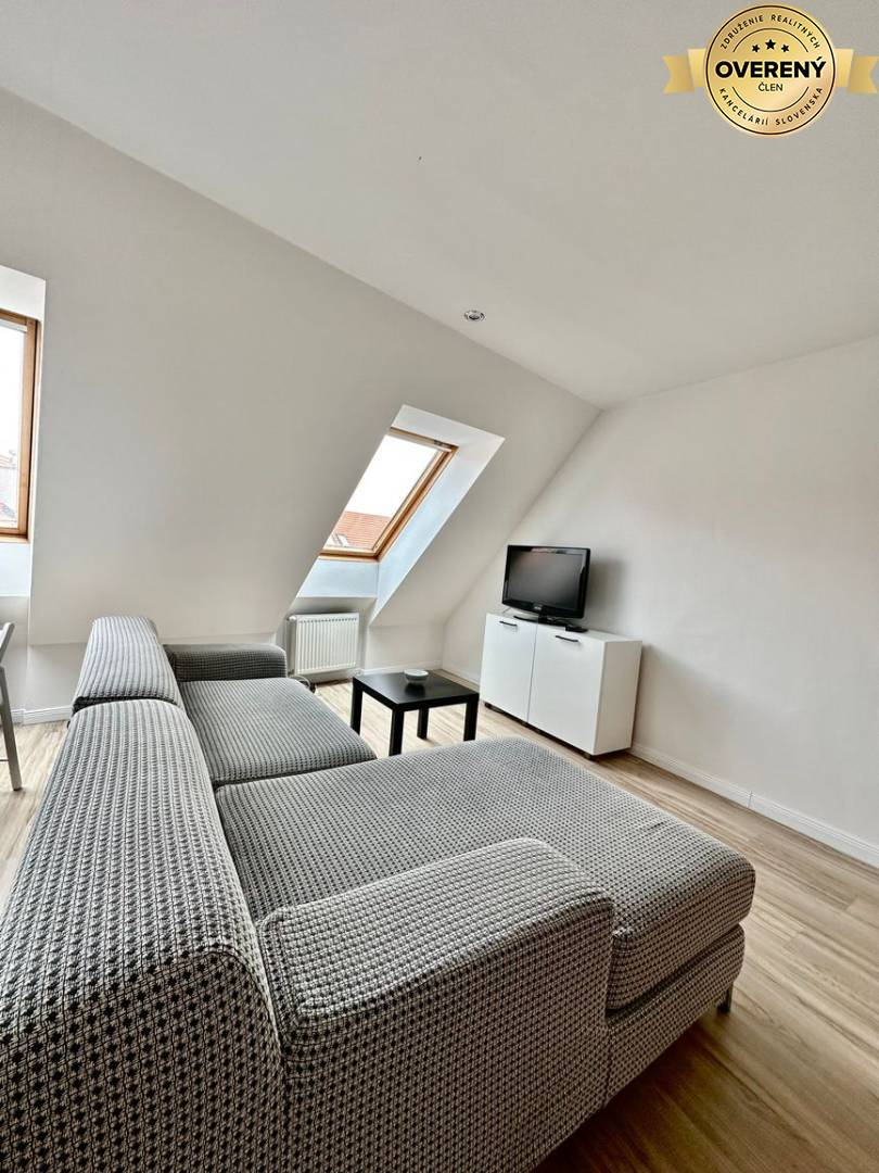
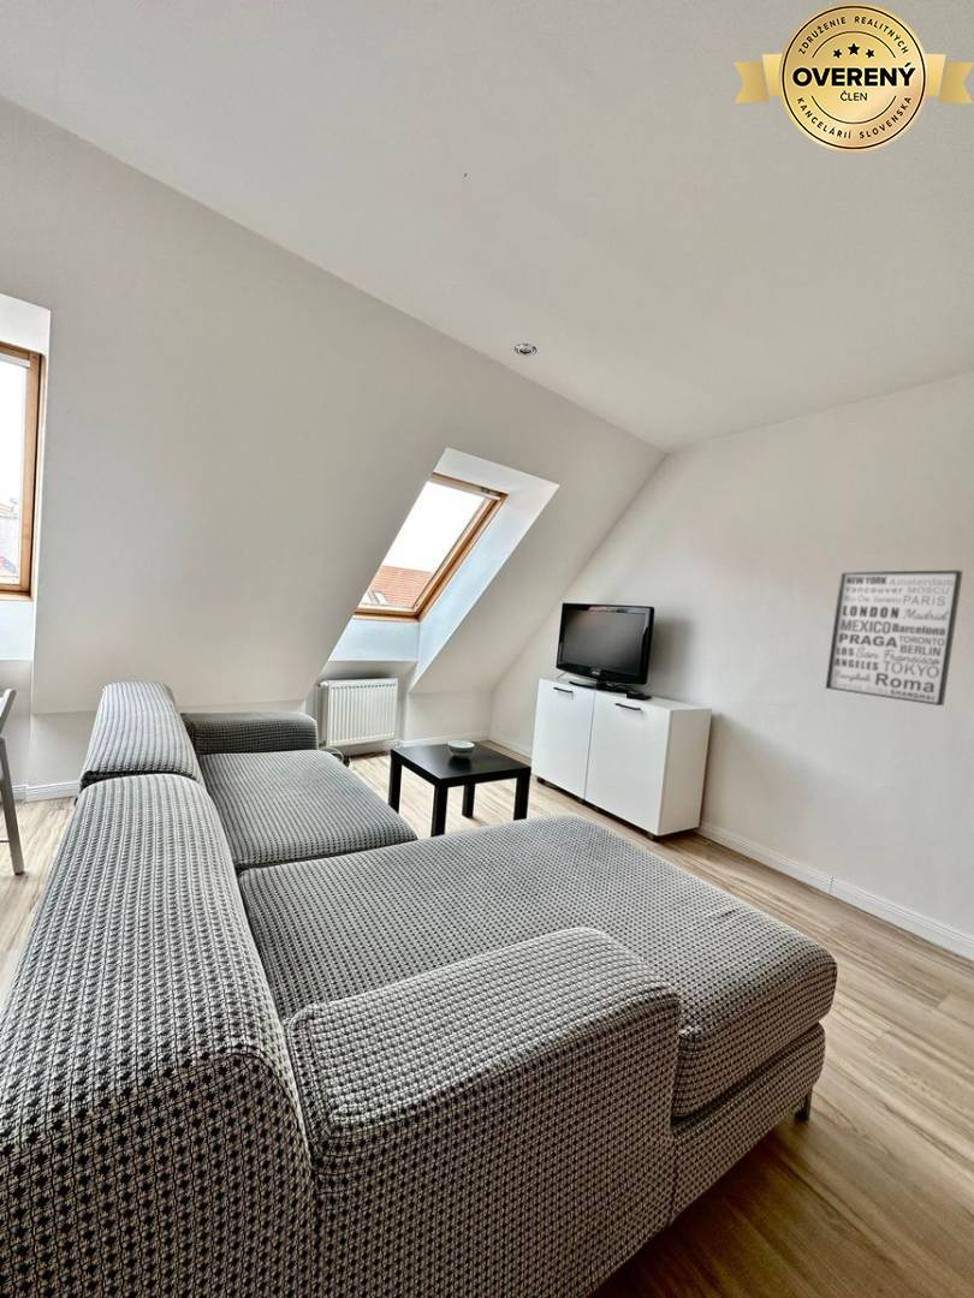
+ wall art [825,570,963,707]
